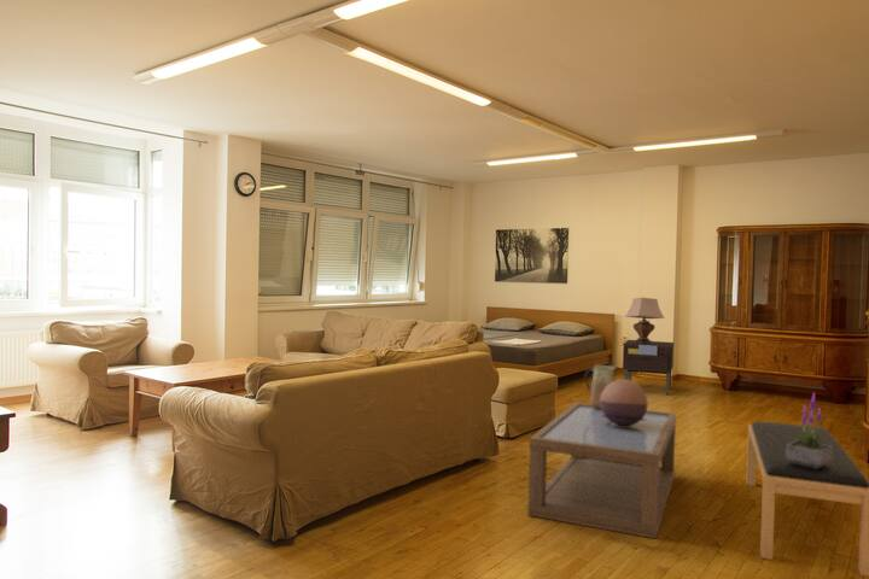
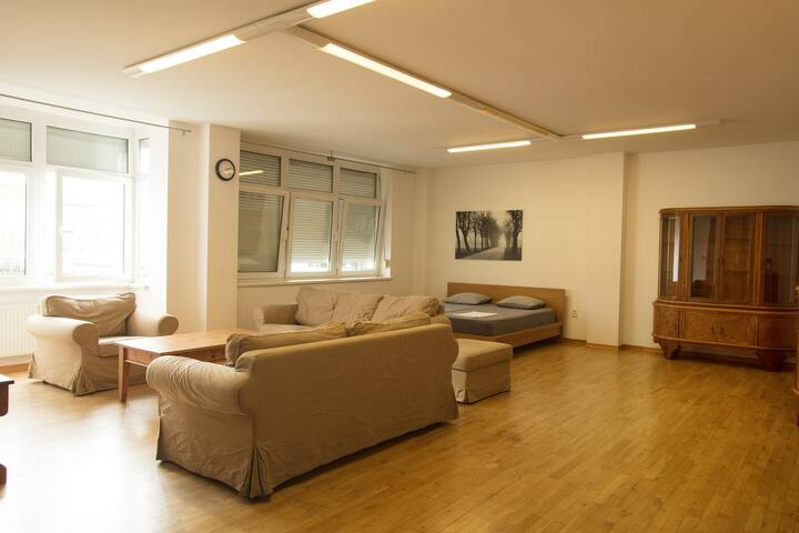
- coffee table [526,402,677,539]
- decorative bowl [600,379,649,426]
- nightstand [622,339,675,397]
- vase [584,364,618,409]
- potted plant [786,393,833,468]
- table lamp [624,297,666,343]
- bench [745,420,869,578]
